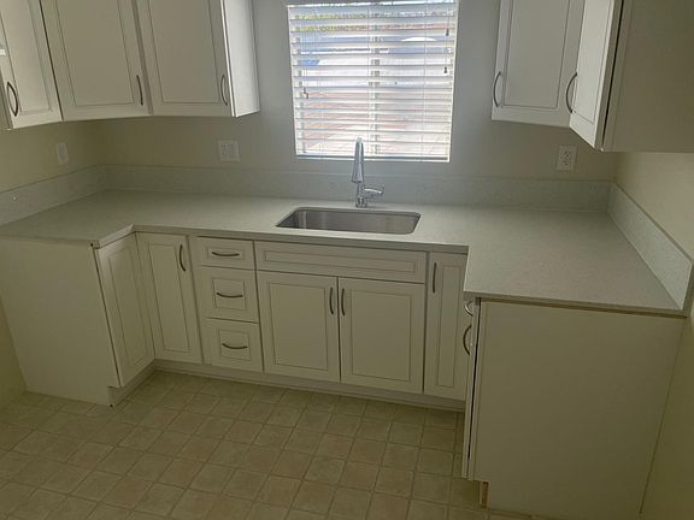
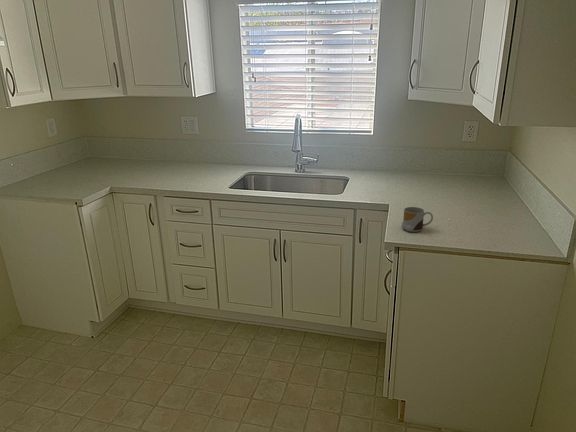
+ mug [401,206,434,233]
